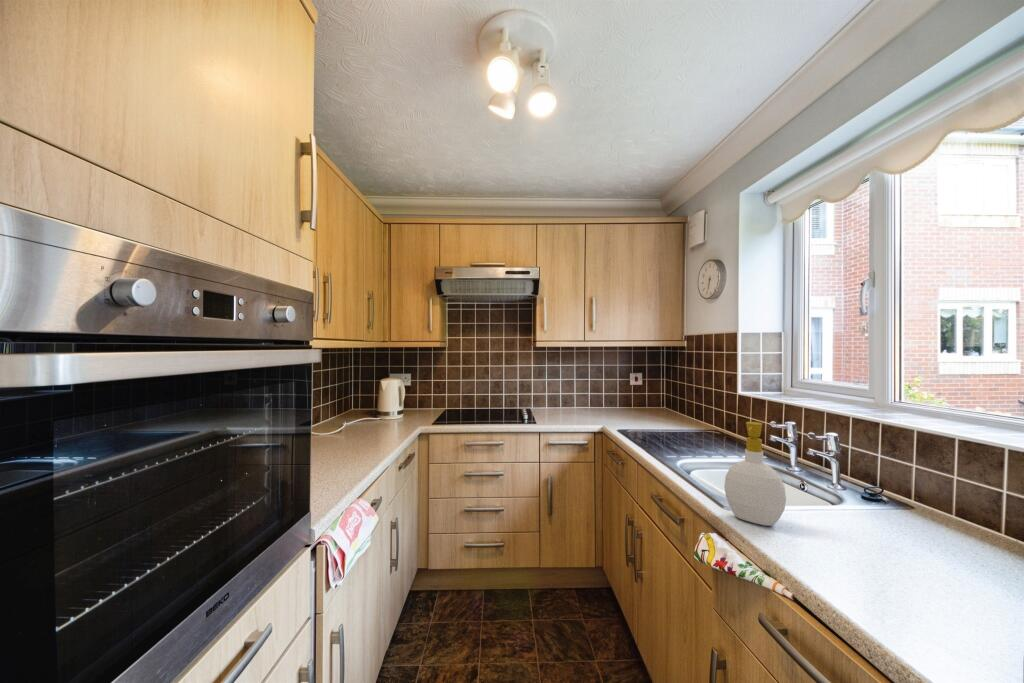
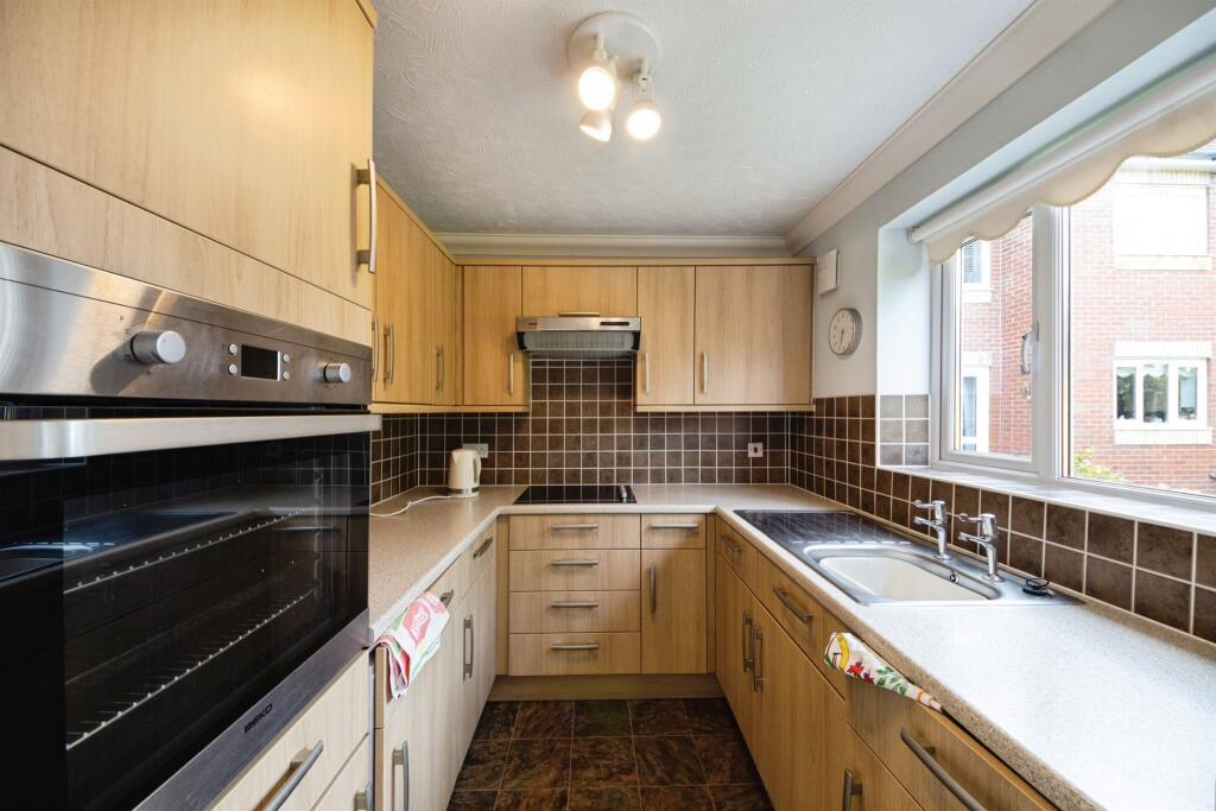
- soap bottle [723,421,787,527]
